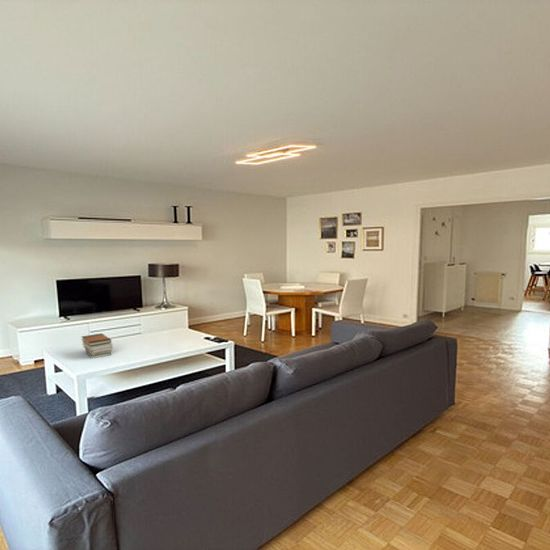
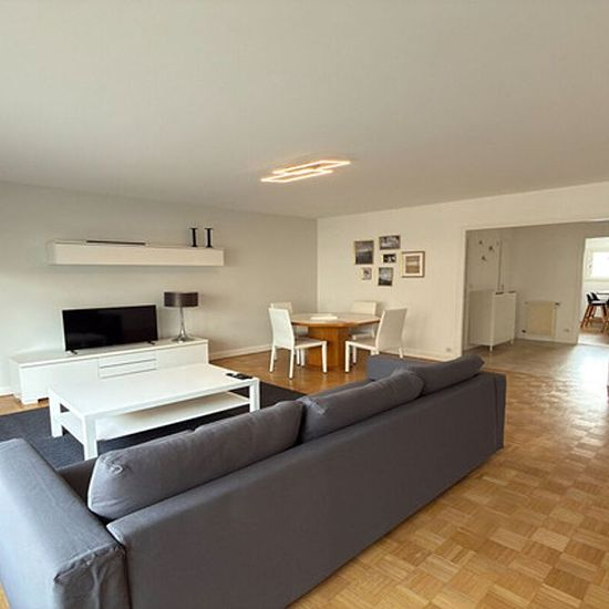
- book stack [81,332,113,359]
